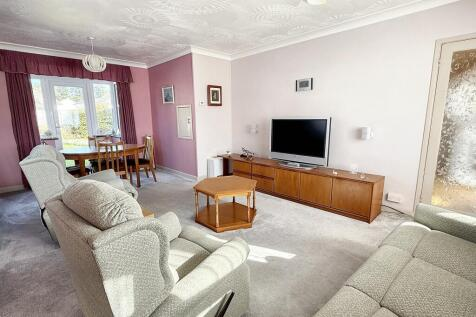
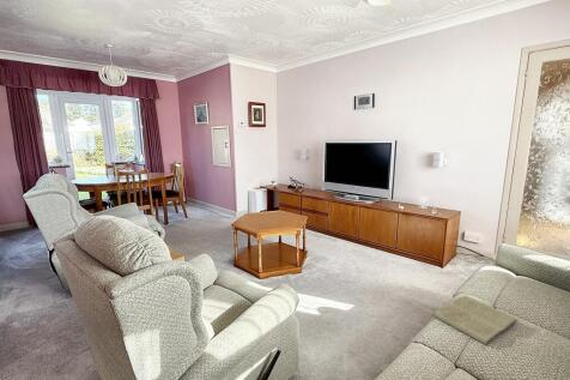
+ book [430,294,519,346]
